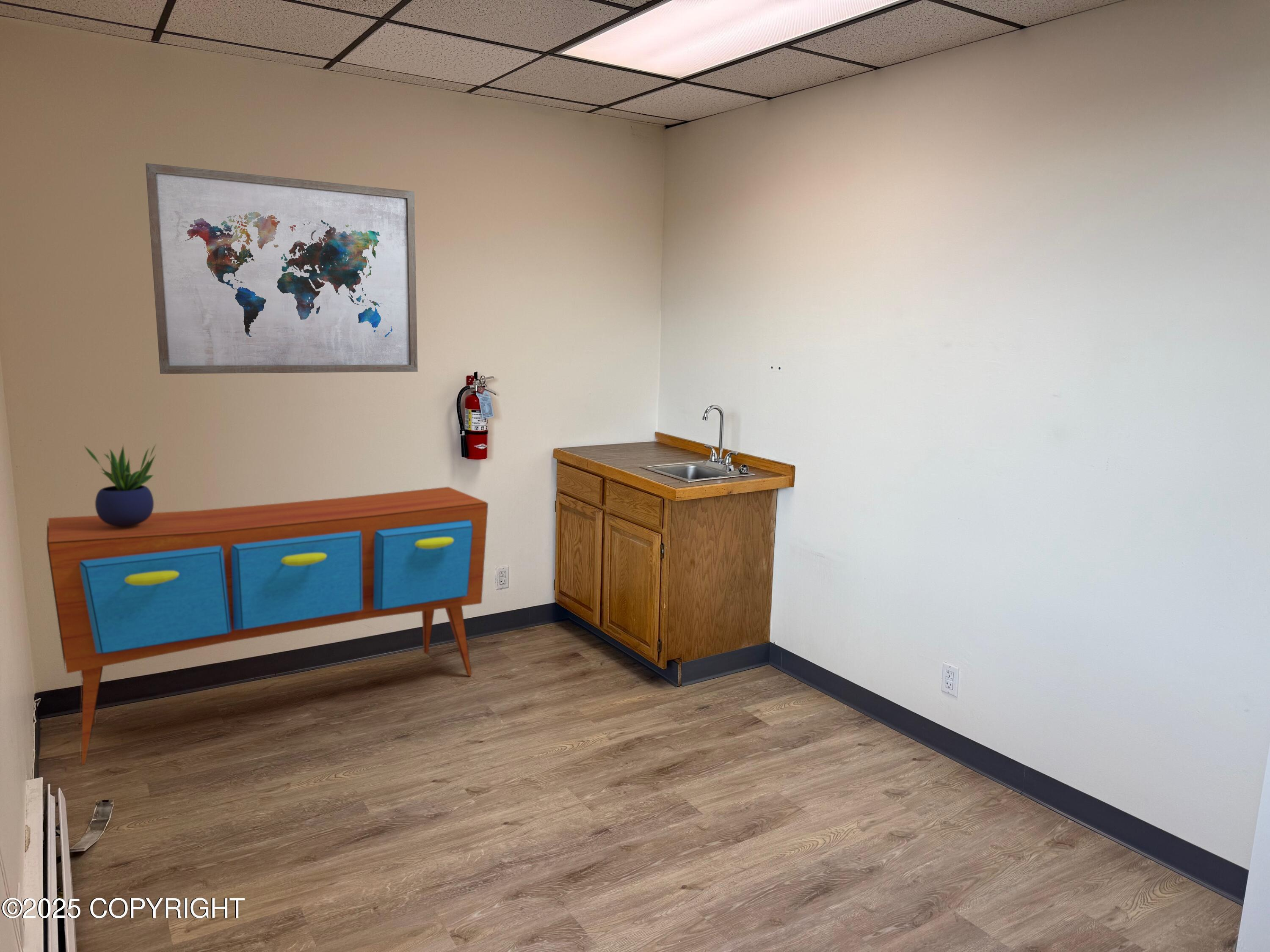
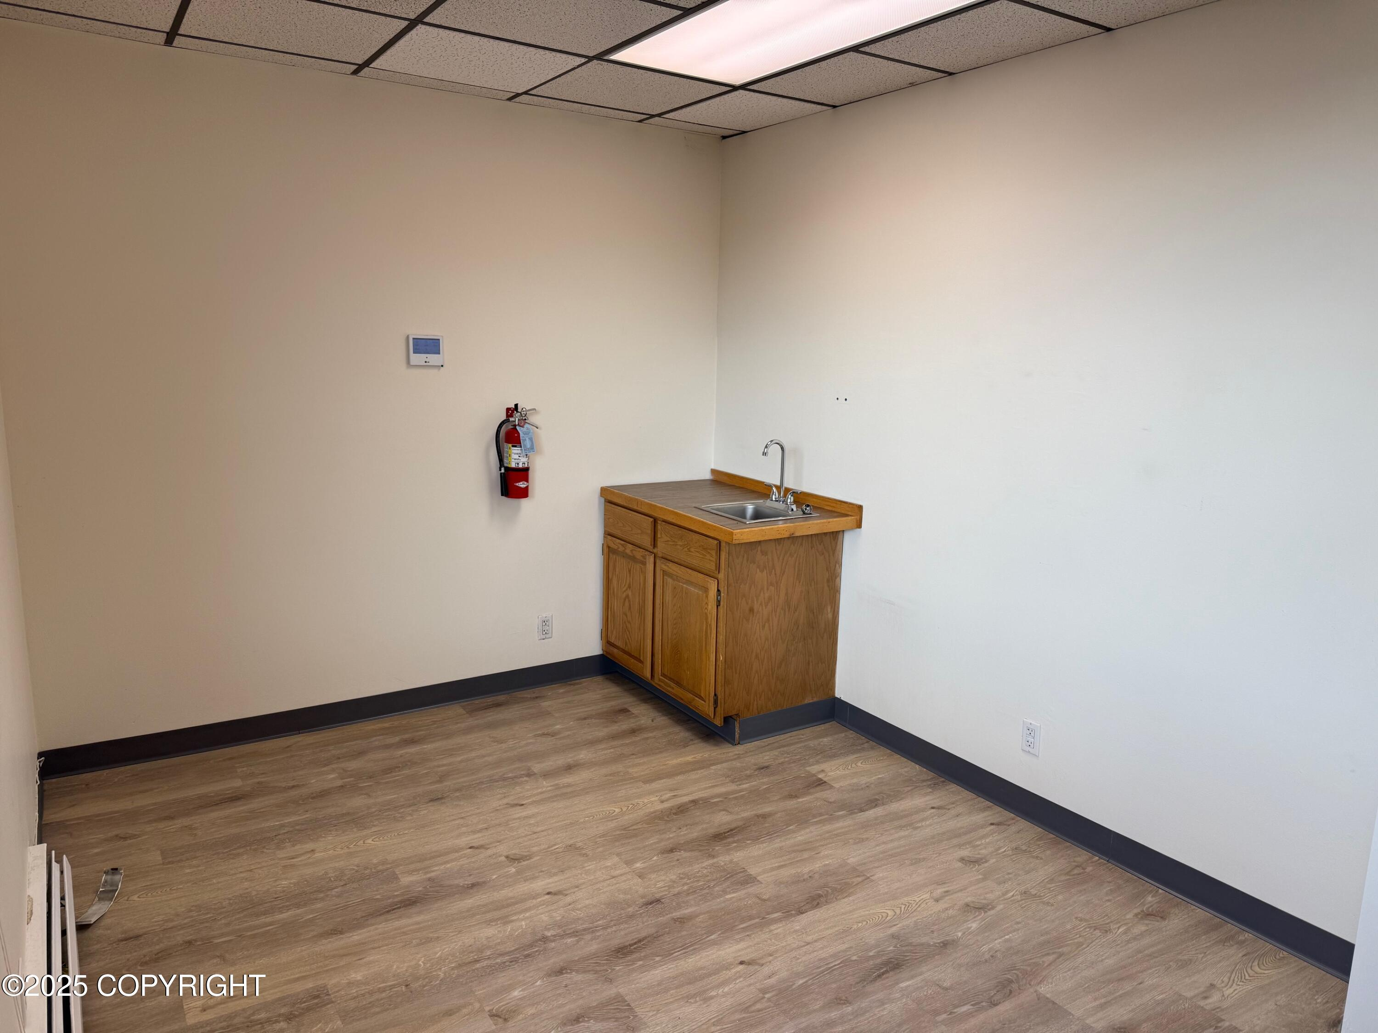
- wall art [145,163,418,374]
- potted plant [83,443,157,526]
- sideboard [47,487,489,765]
